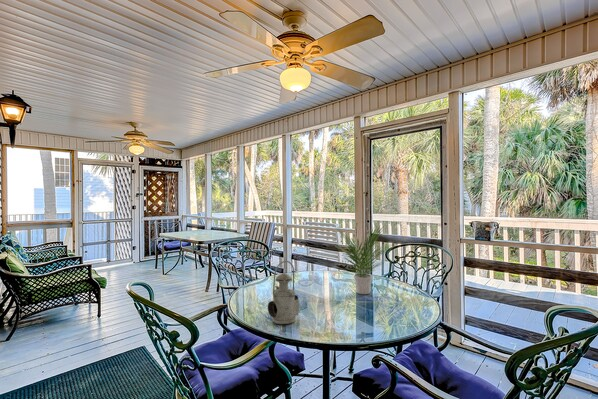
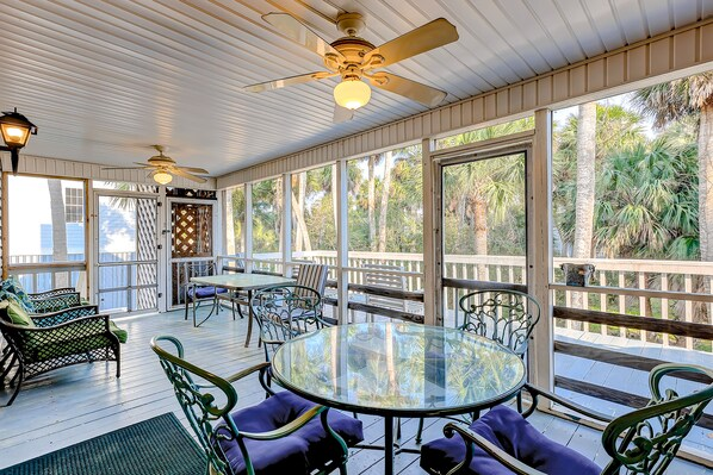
- lantern [267,260,300,325]
- potted plant [336,224,396,295]
